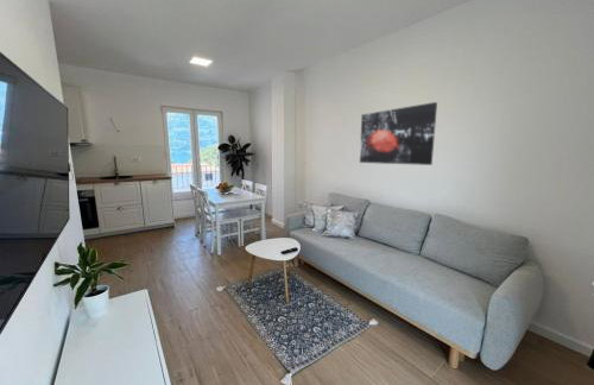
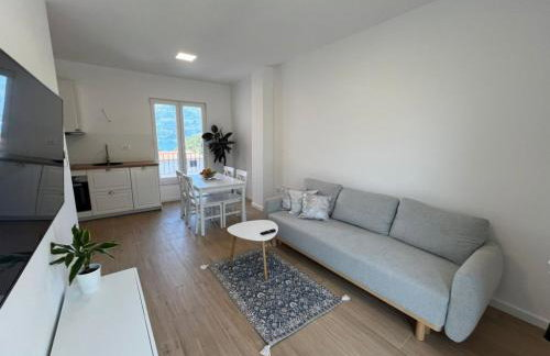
- wall art [359,101,438,166]
